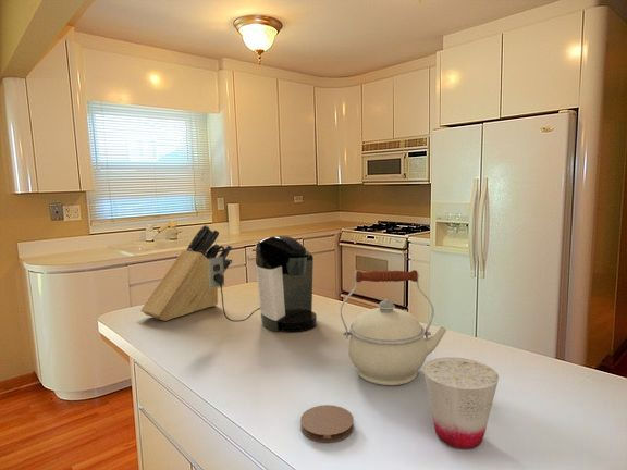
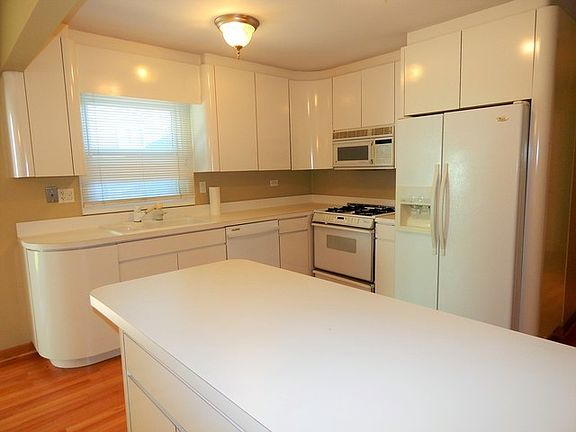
- kettle [340,269,448,386]
- knife block [139,224,233,322]
- coaster [299,404,355,444]
- cup [422,356,500,450]
- coffee maker [208,234,318,333]
